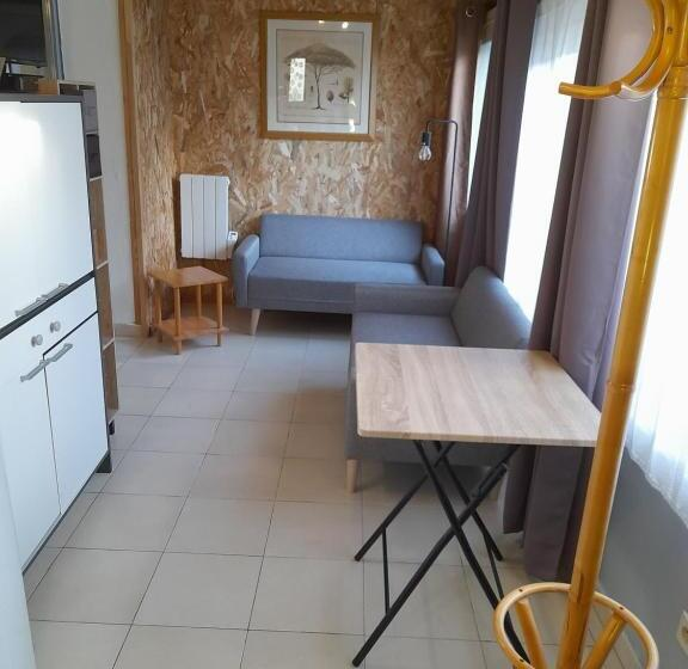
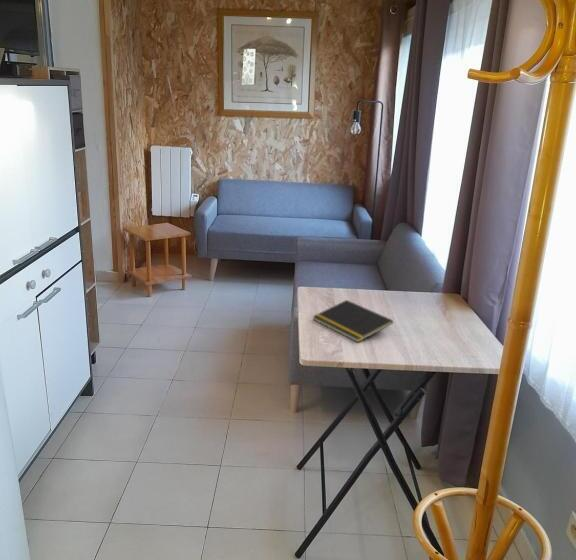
+ notepad [312,299,394,343]
